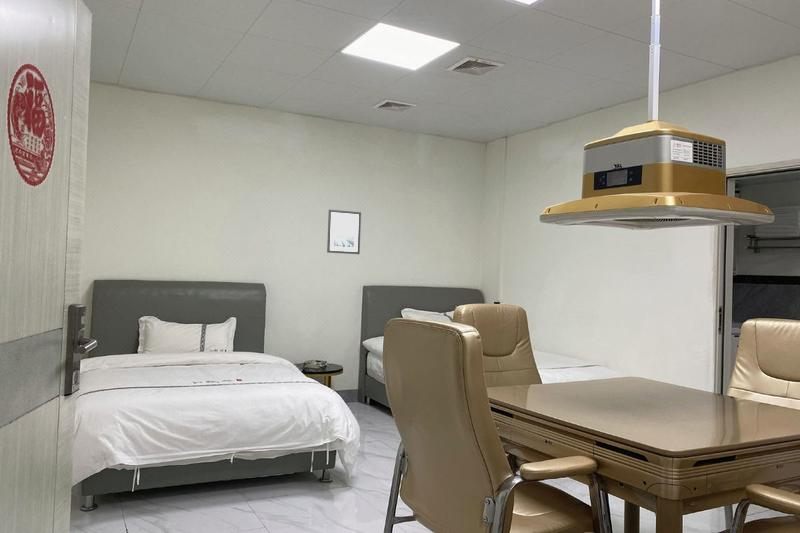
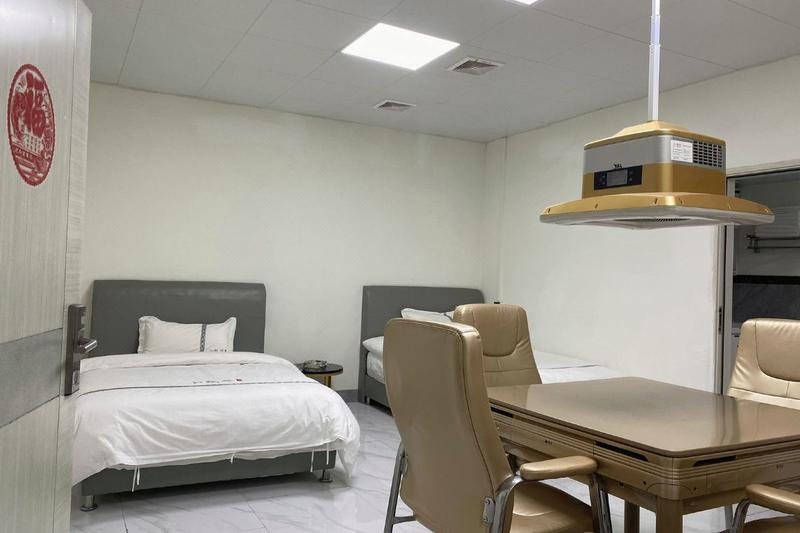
- wall art [326,209,362,255]
